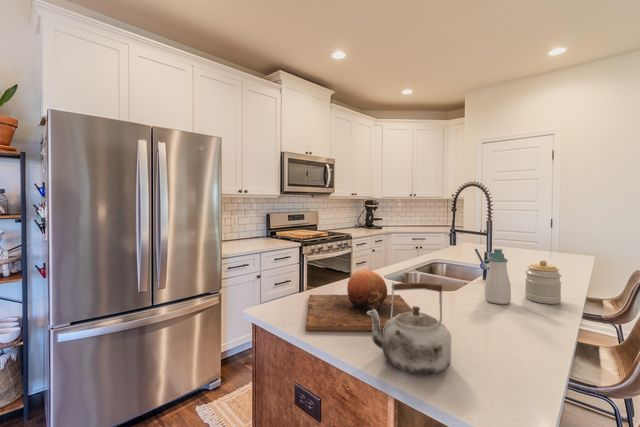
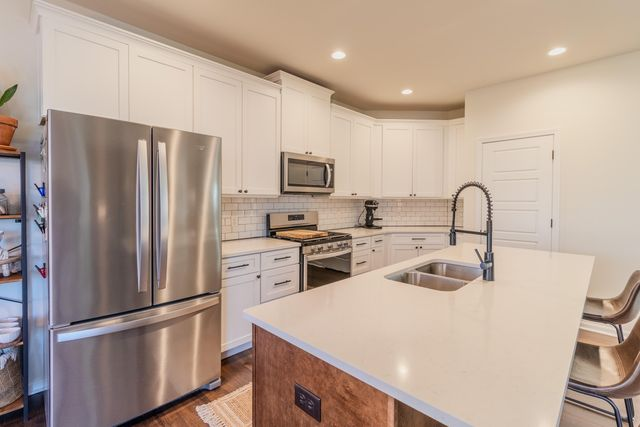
- chopping board [305,269,413,331]
- kettle [367,281,452,375]
- soap bottle [484,248,512,305]
- jar [524,259,562,305]
